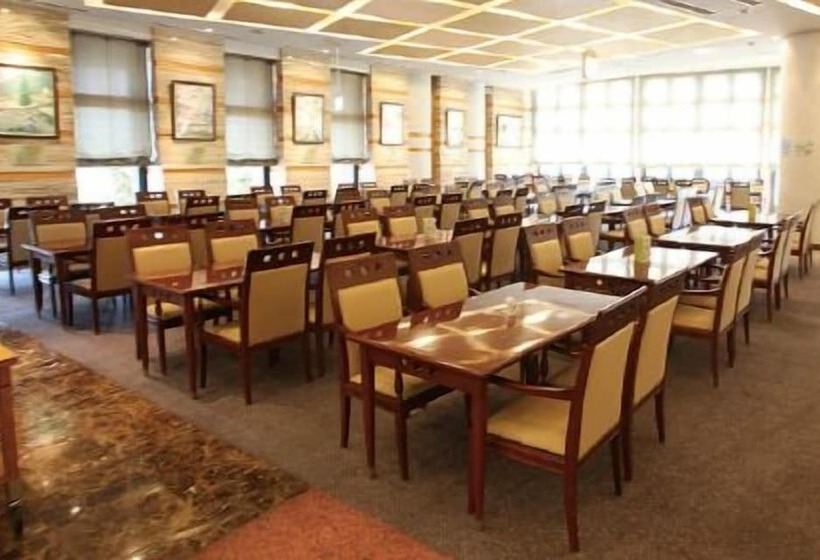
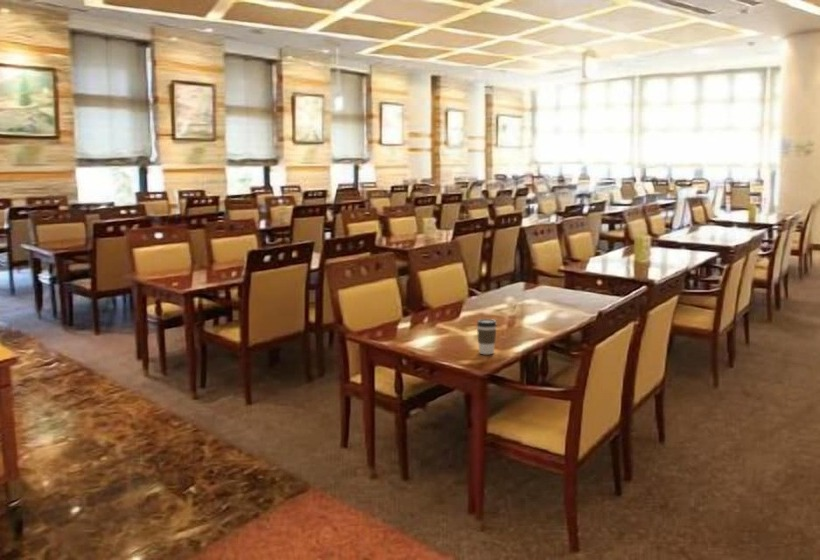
+ coffee cup [476,318,498,355]
